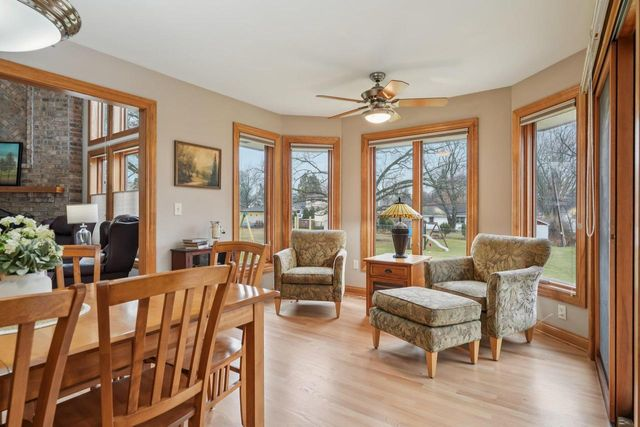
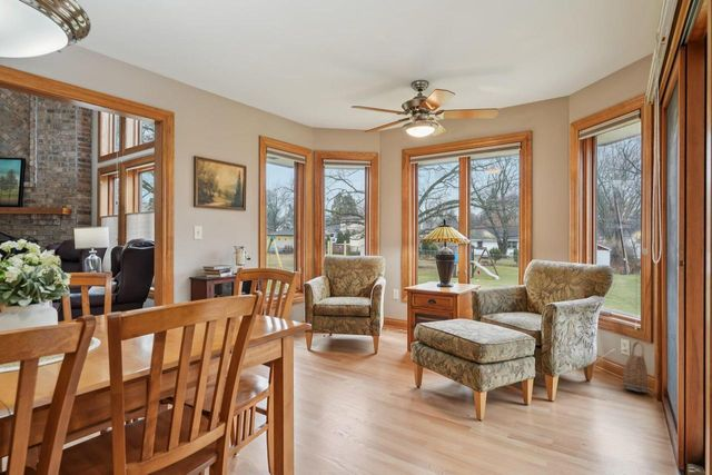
+ basket [621,340,650,394]
